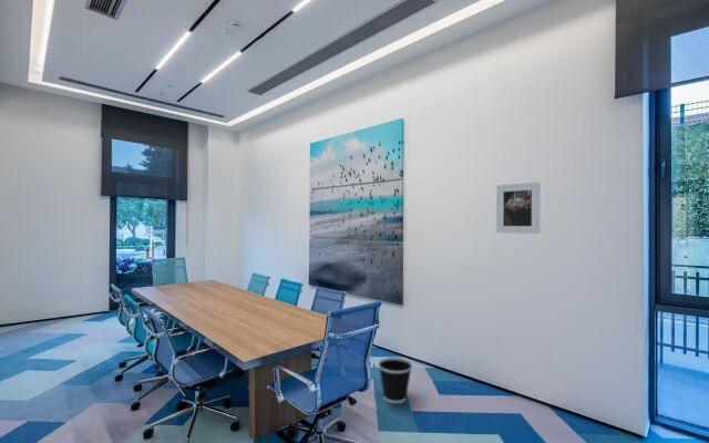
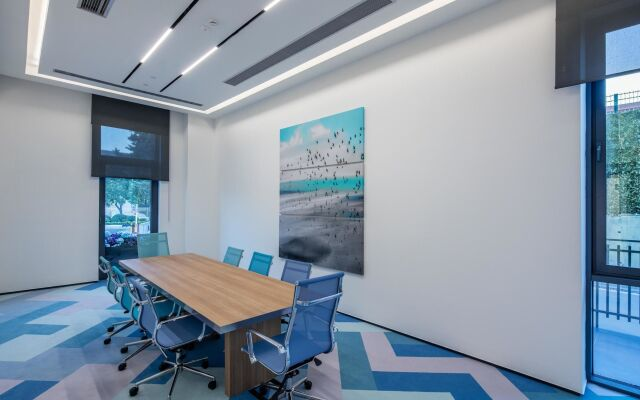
- wastebasket [377,357,413,404]
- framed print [495,182,541,235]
